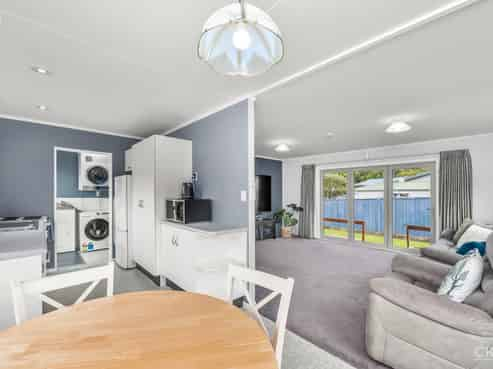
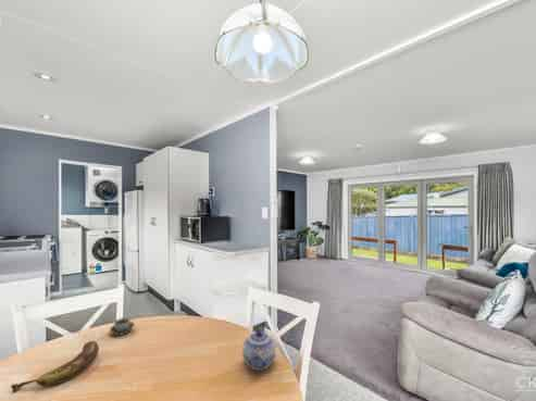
+ cup [109,316,136,337]
+ teapot [241,325,277,372]
+ banana [10,340,100,394]
